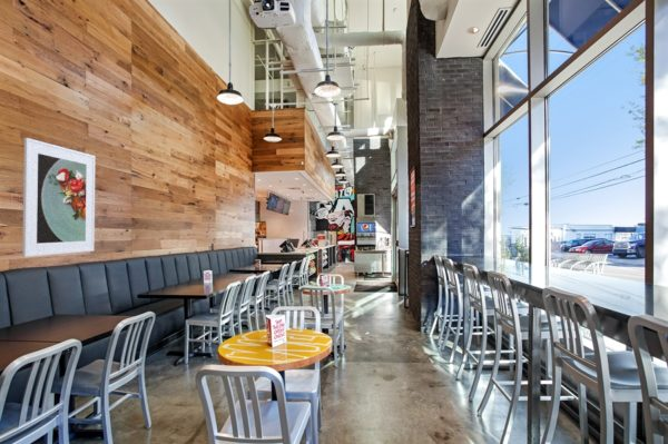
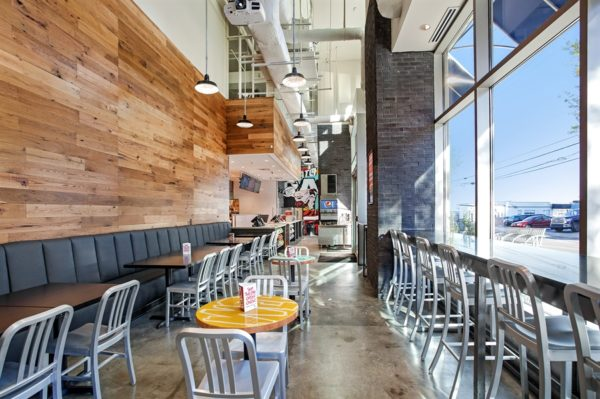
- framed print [21,137,96,258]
